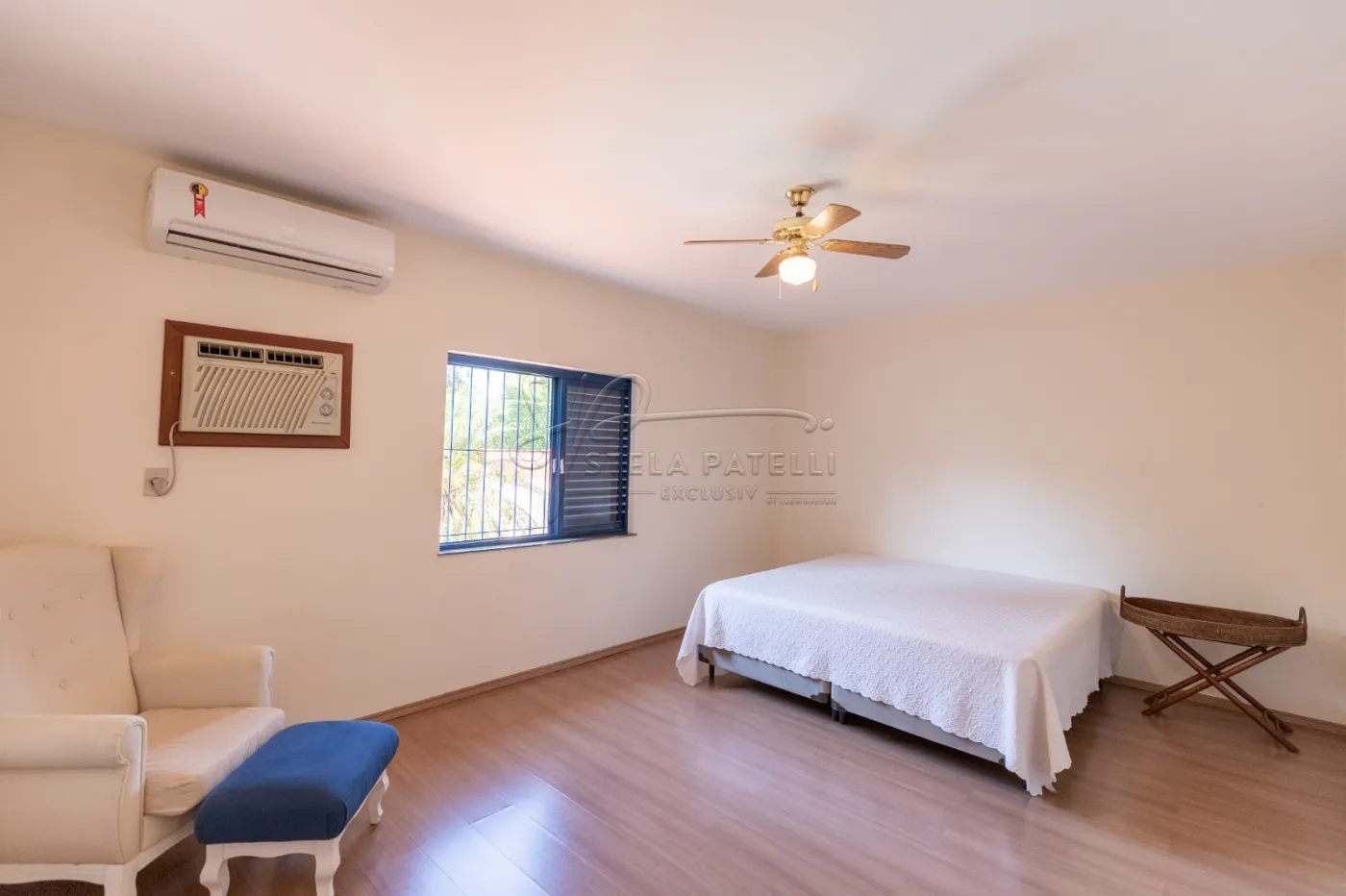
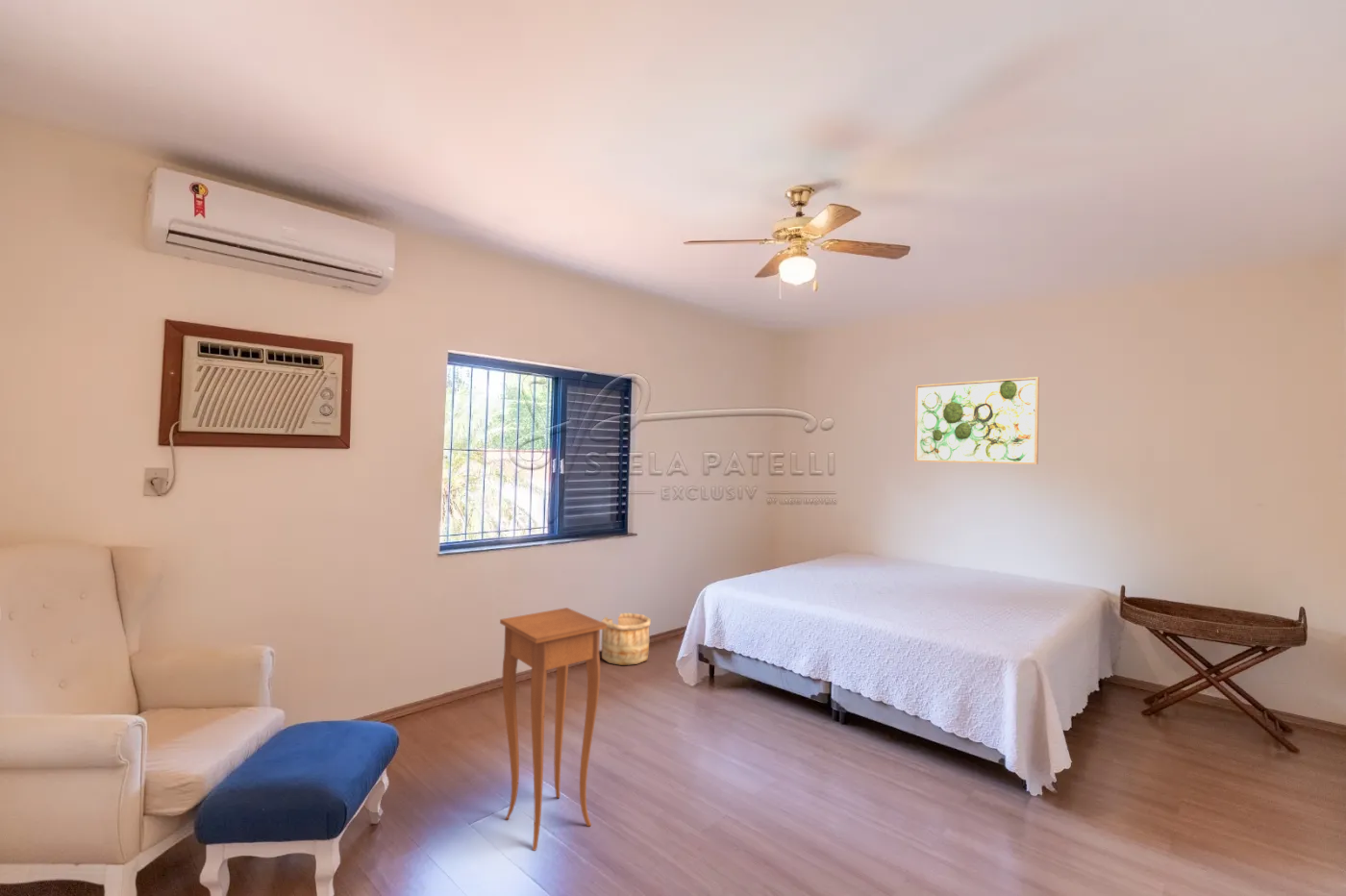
+ wooden bucket [600,612,652,666]
+ wall art [913,376,1040,465]
+ side table [499,607,607,852]
